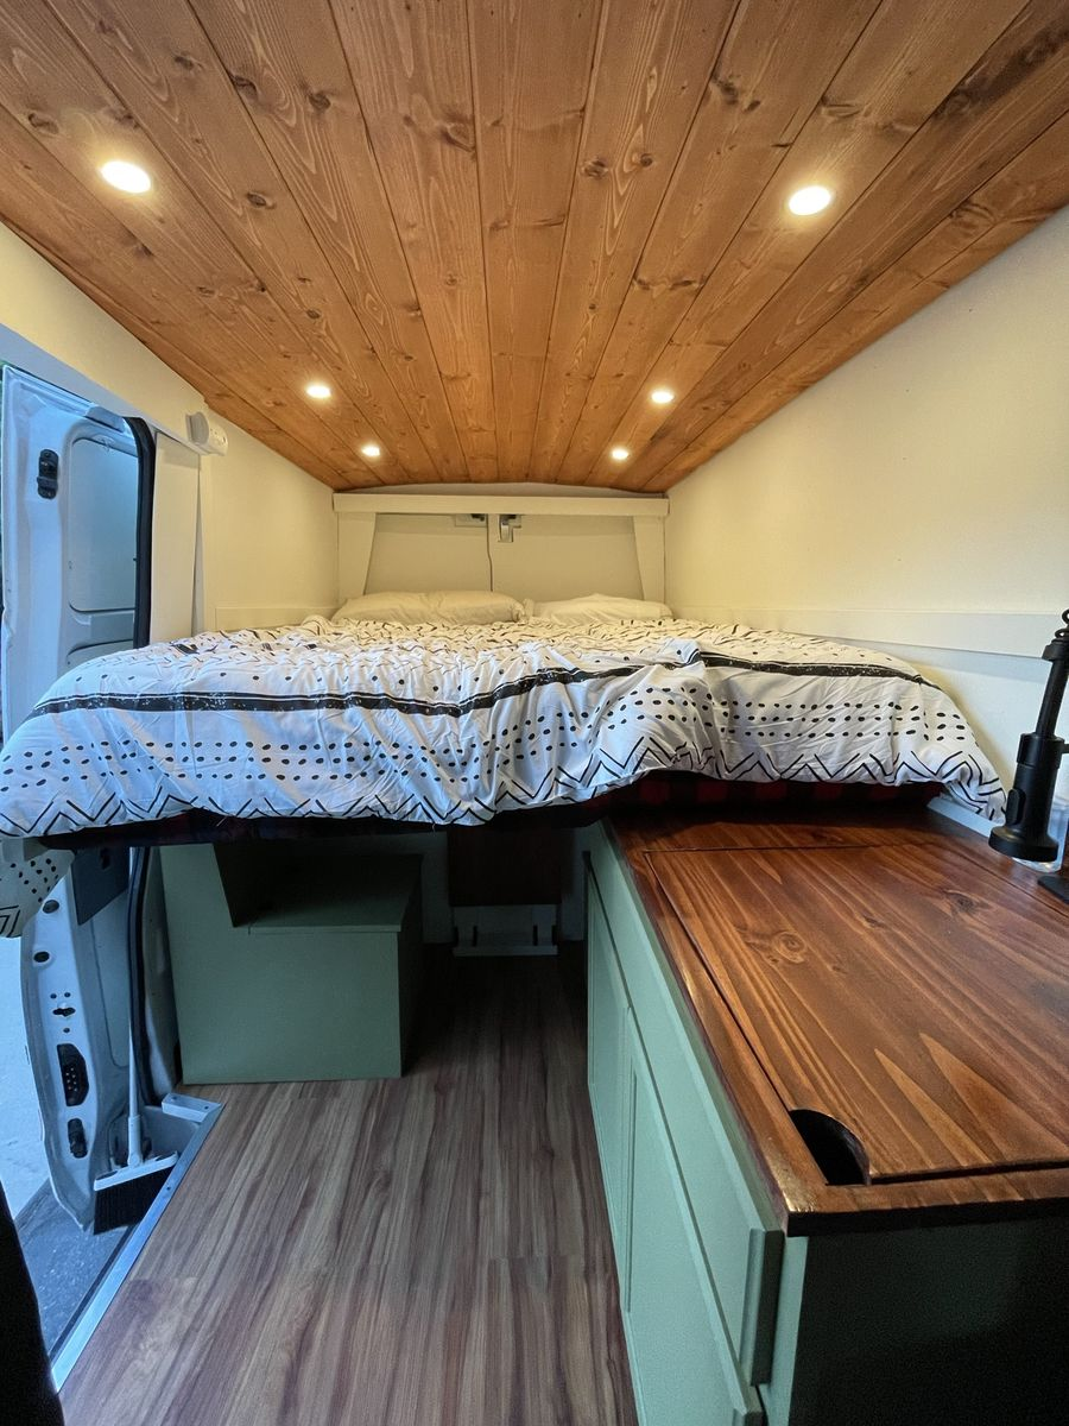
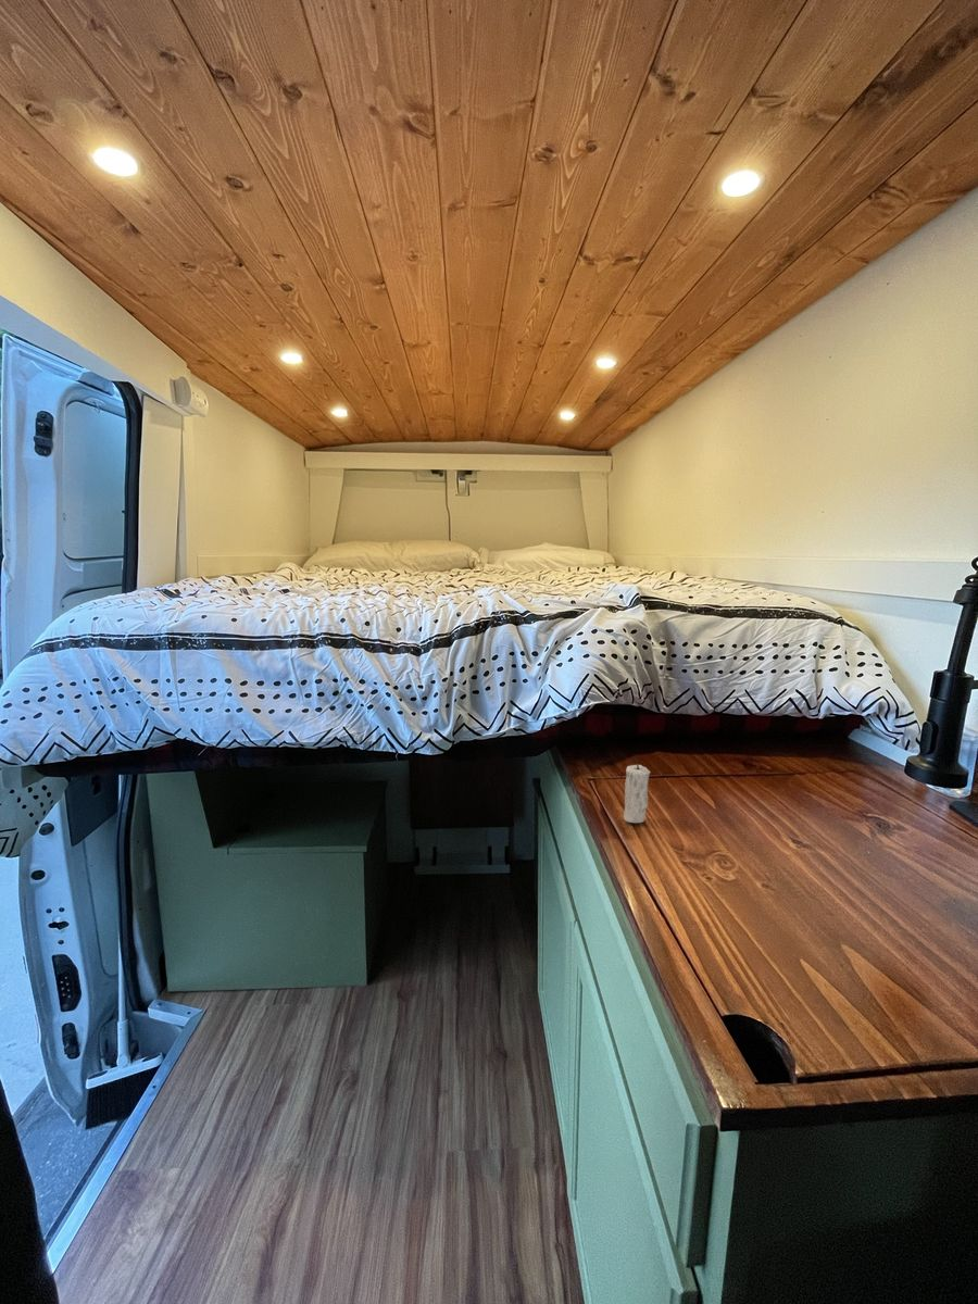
+ candle [623,756,651,824]
